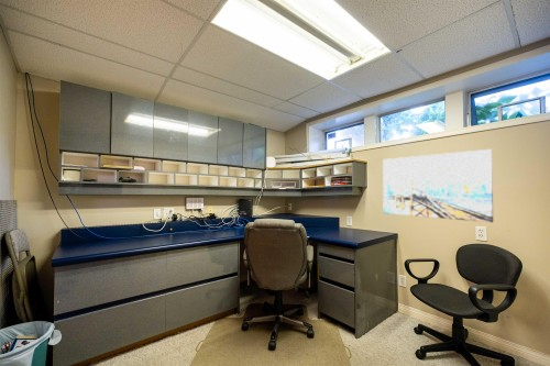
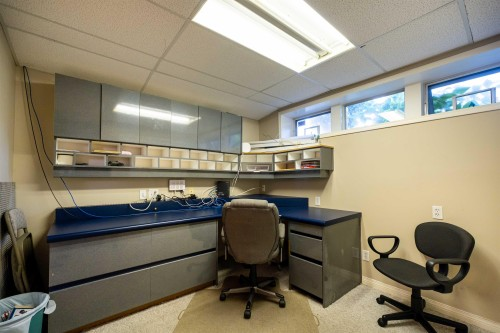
- wall art [382,148,494,223]
